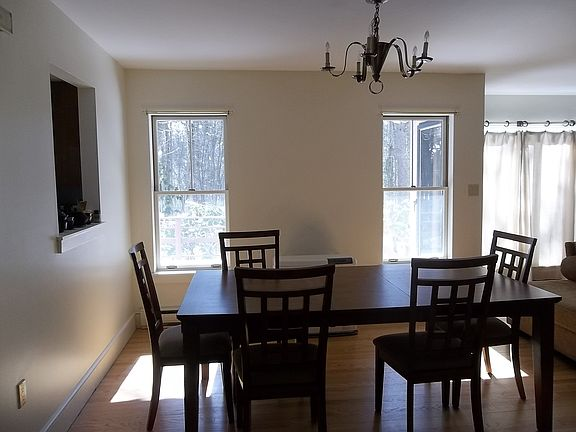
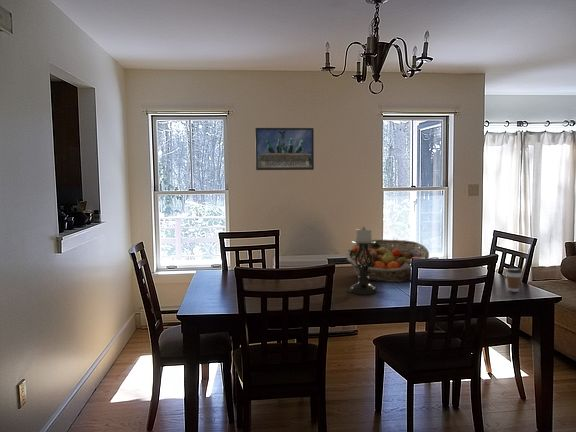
+ candle holder [349,226,379,296]
+ coffee cup [505,267,523,293]
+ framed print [254,127,315,171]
+ fruit basket [345,239,430,283]
